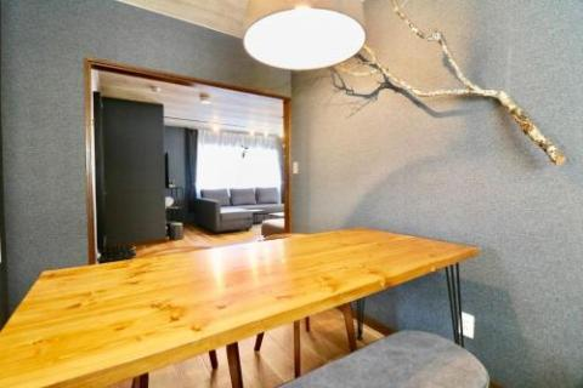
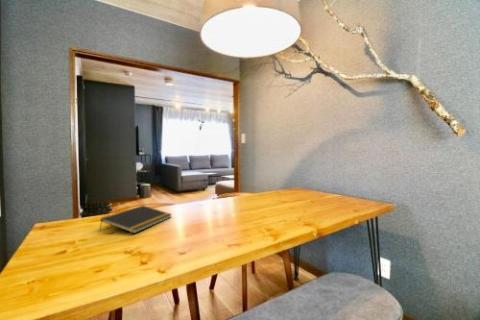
+ notepad [99,205,173,234]
